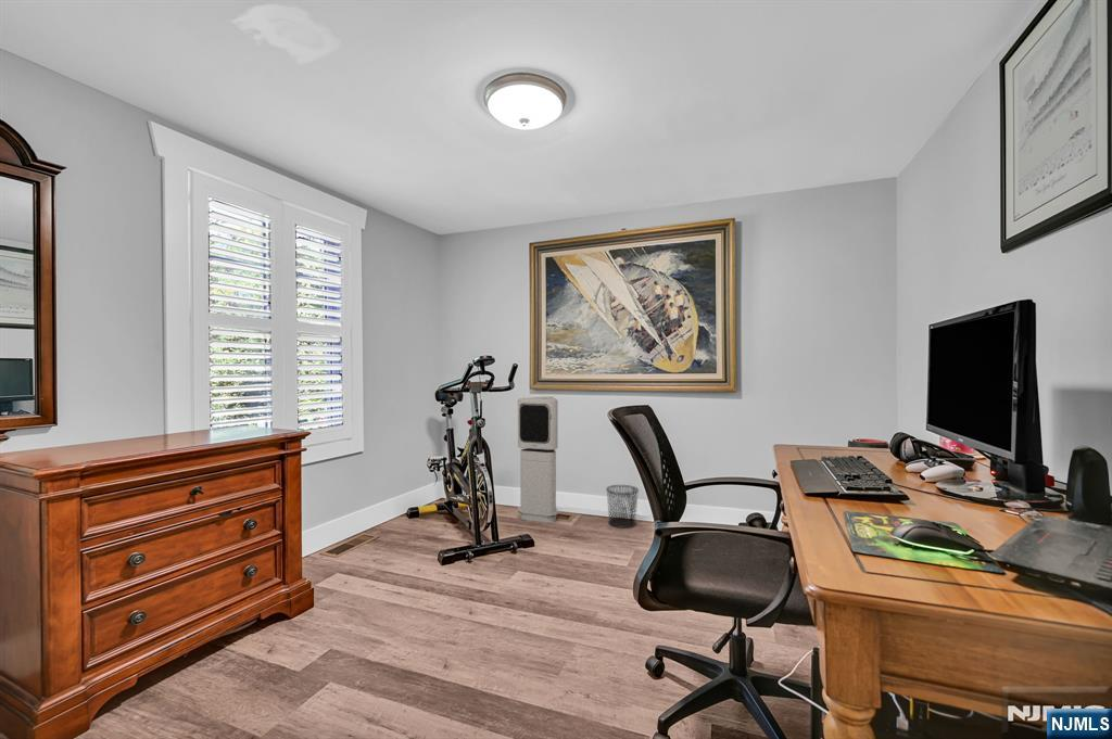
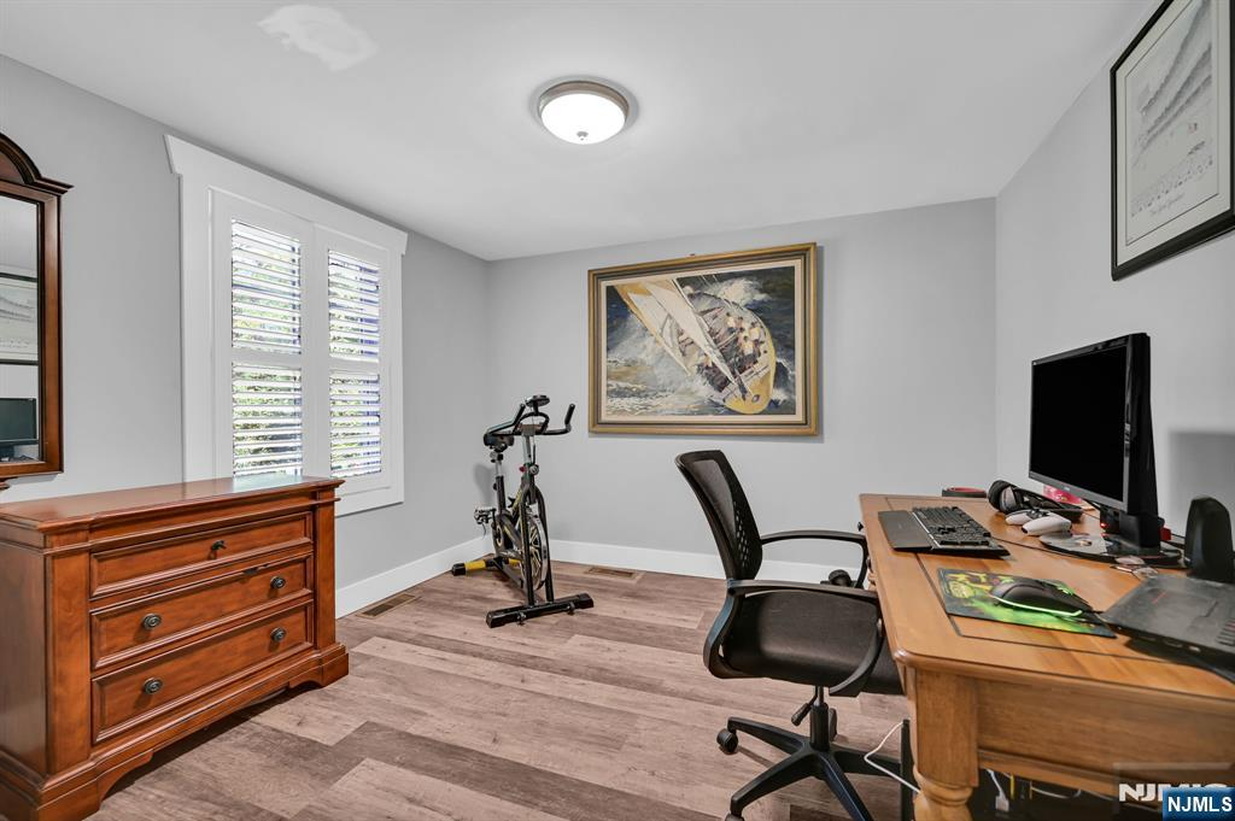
- air purifier [517,396,559,524]
- waste bin [605,484,640,530]
